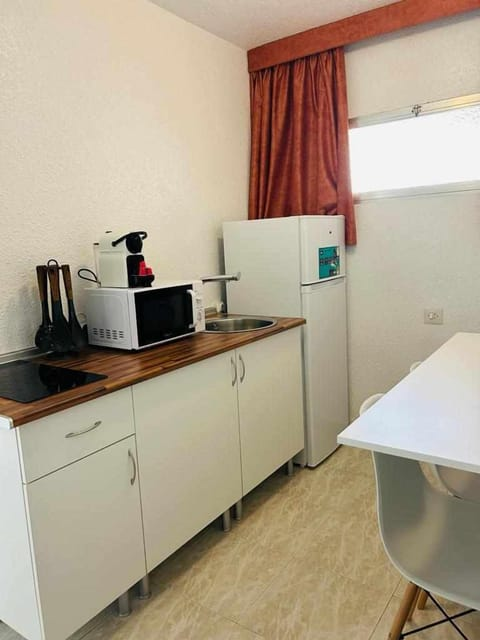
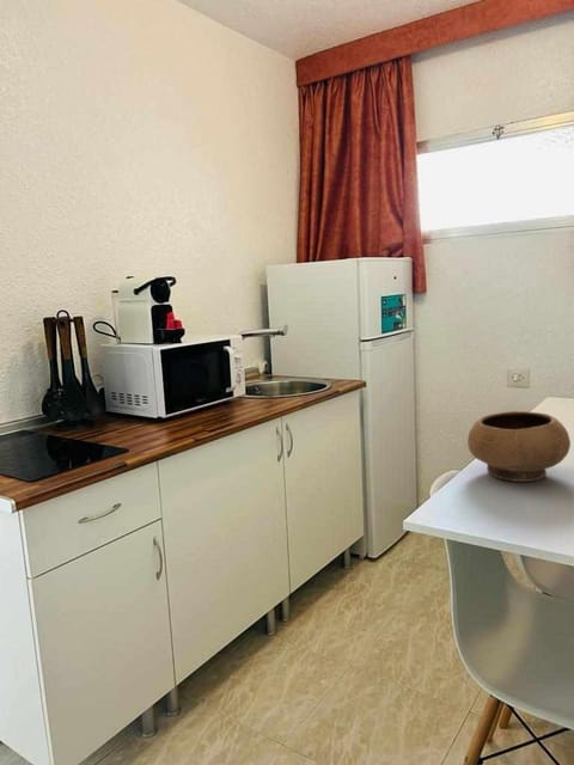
+ bowl [466,410,572,483]
